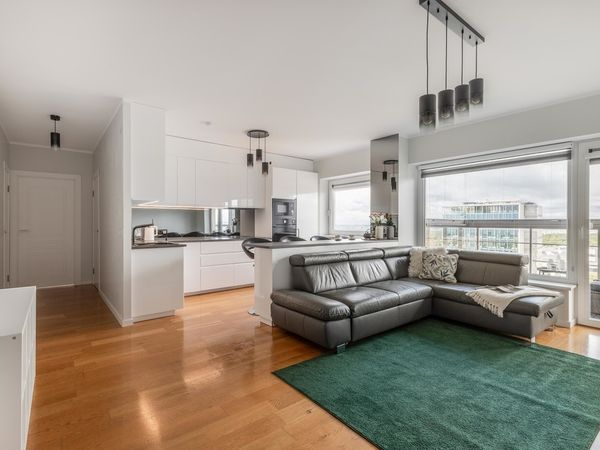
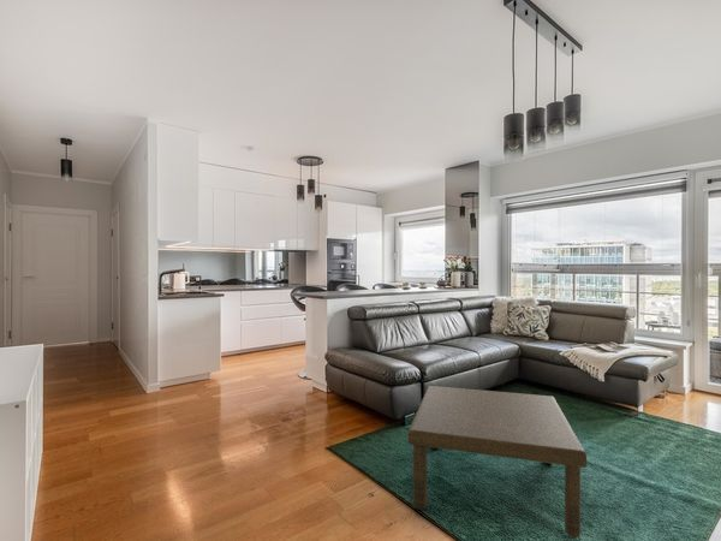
+ coffee table [406,385,588,539]
